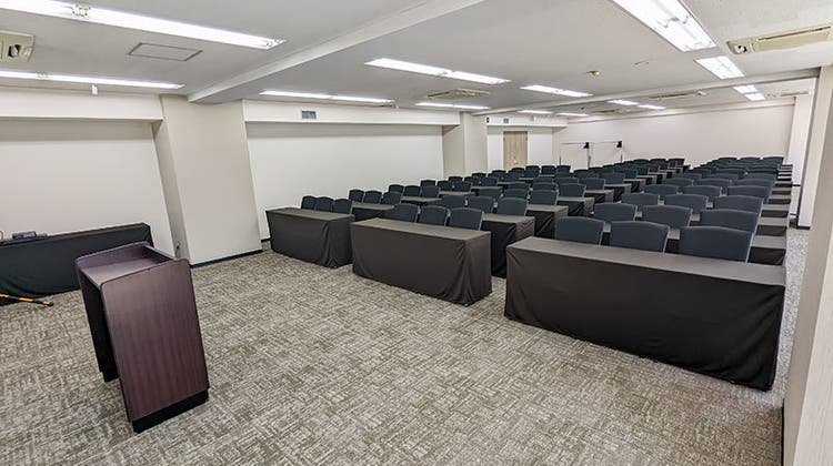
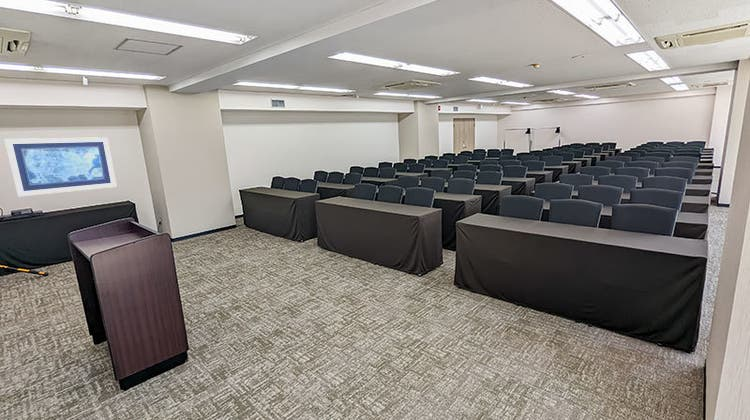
+ wall art [3,136,118,198]
